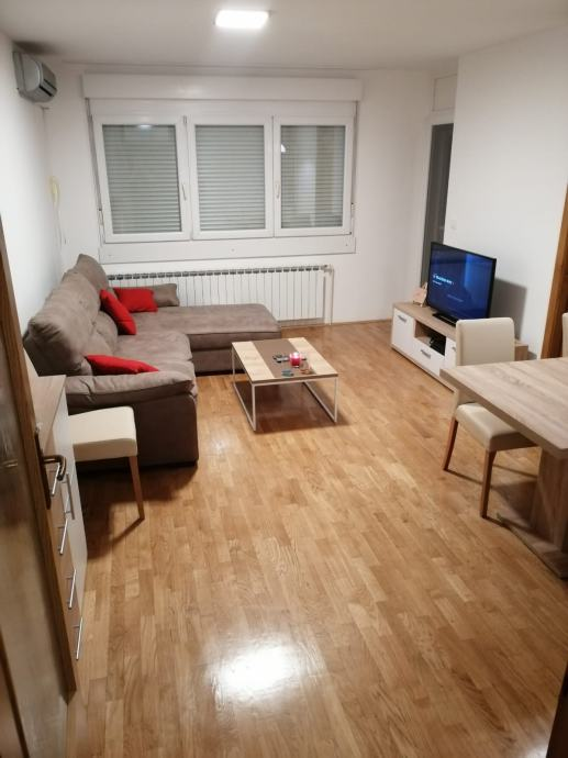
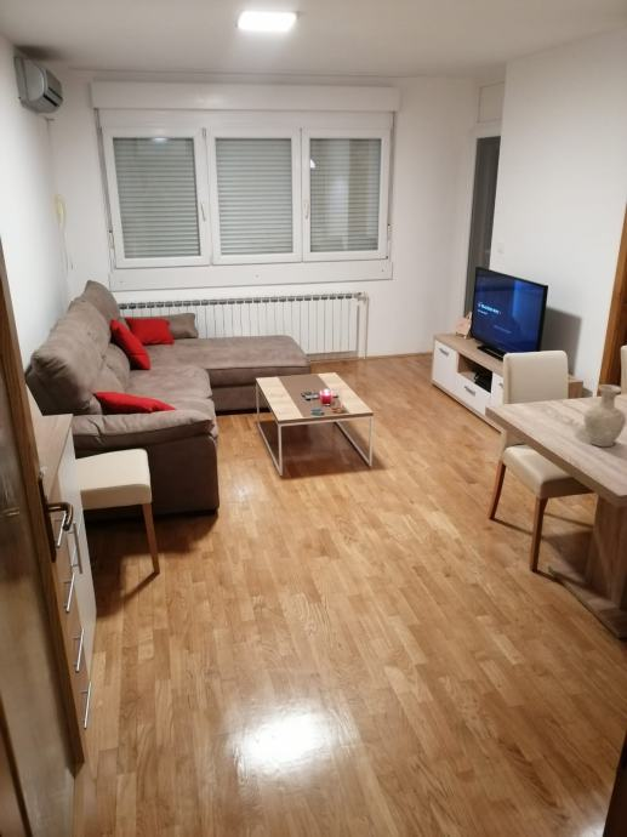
+ vase [583,383,627,448]
